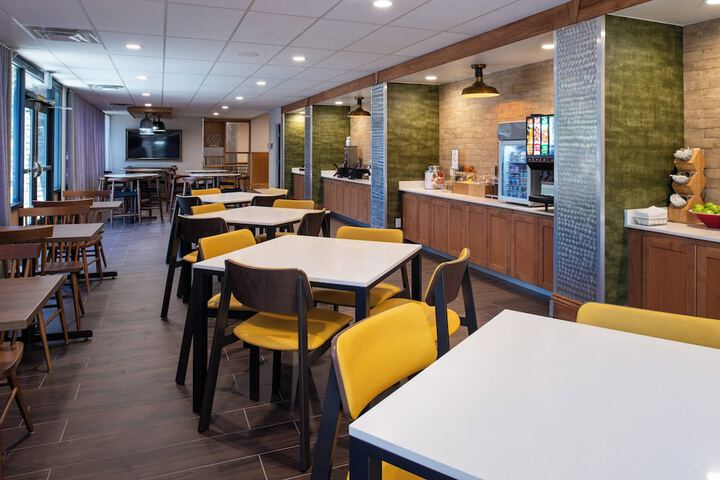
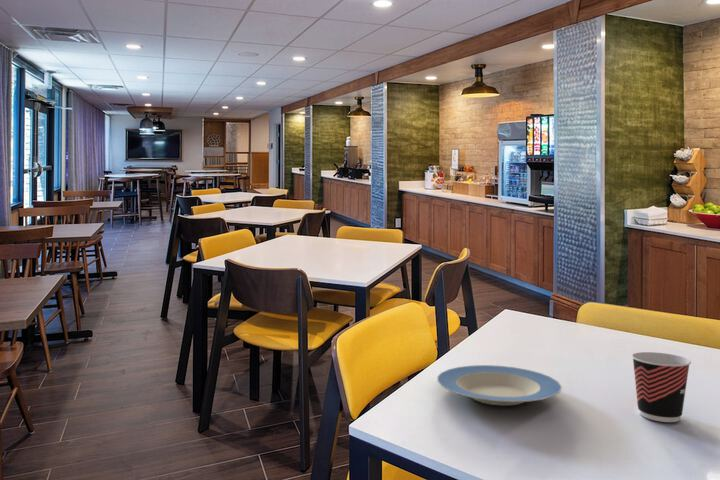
+ cup [631,351,692,423]
+ plate [436,364,563,406]
